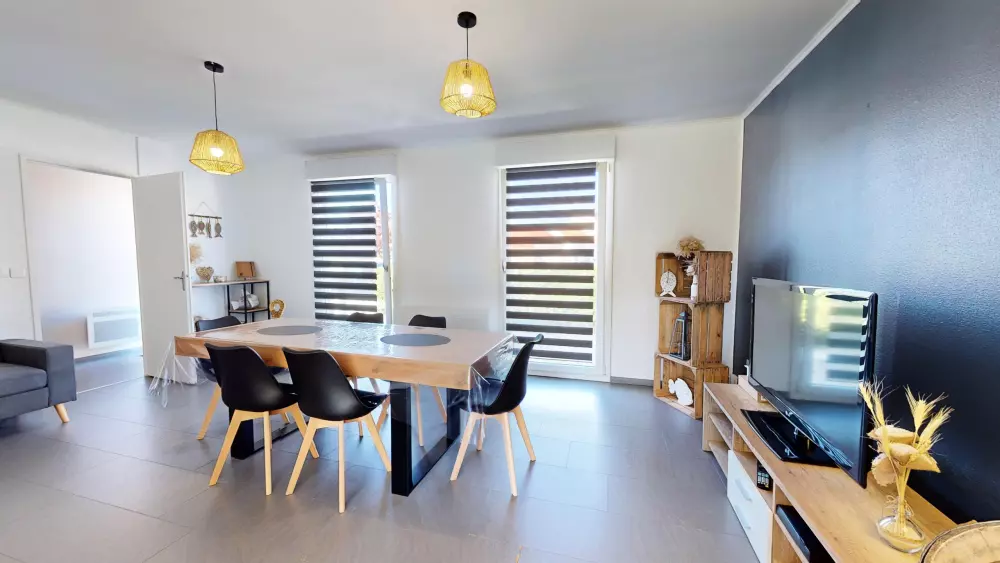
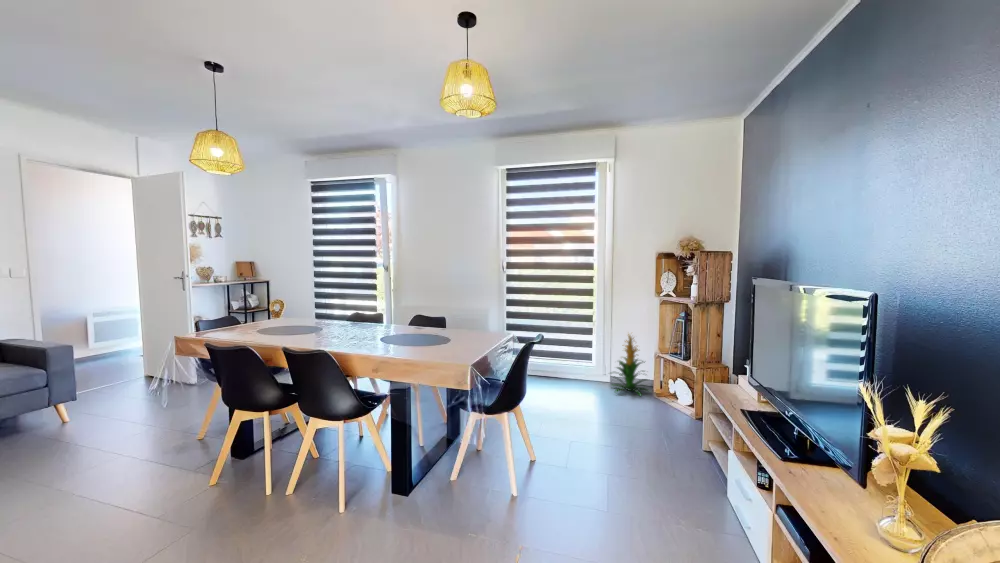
+ indoor plant [608,330,653,397]
